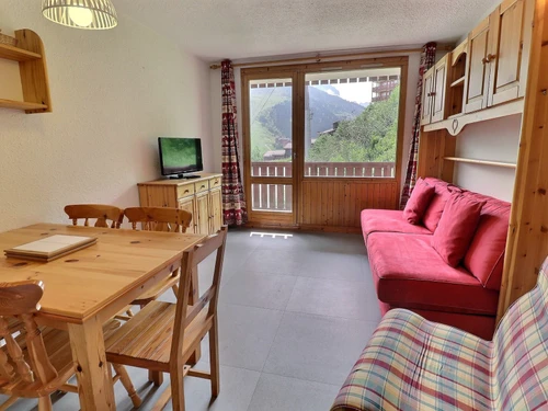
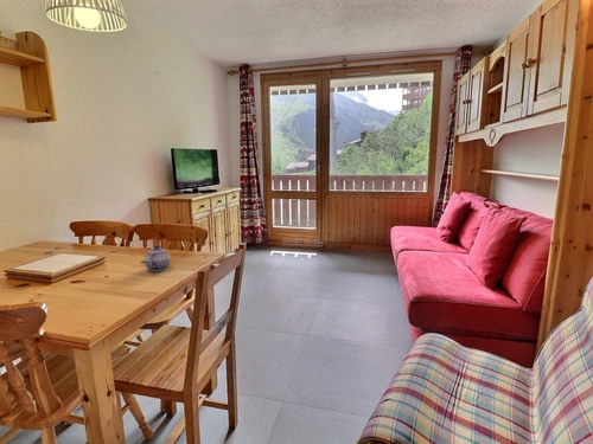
+ teapot [144,244,172,272]
